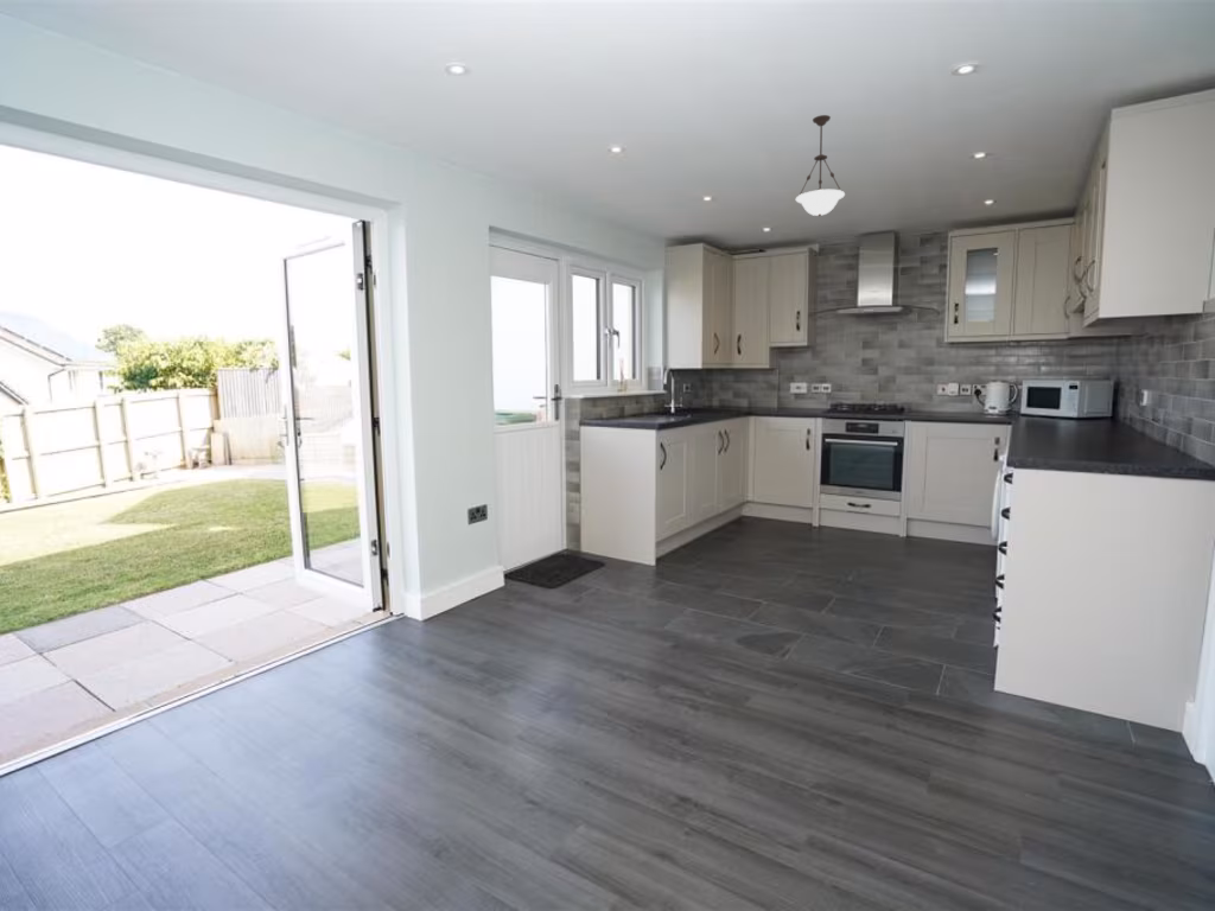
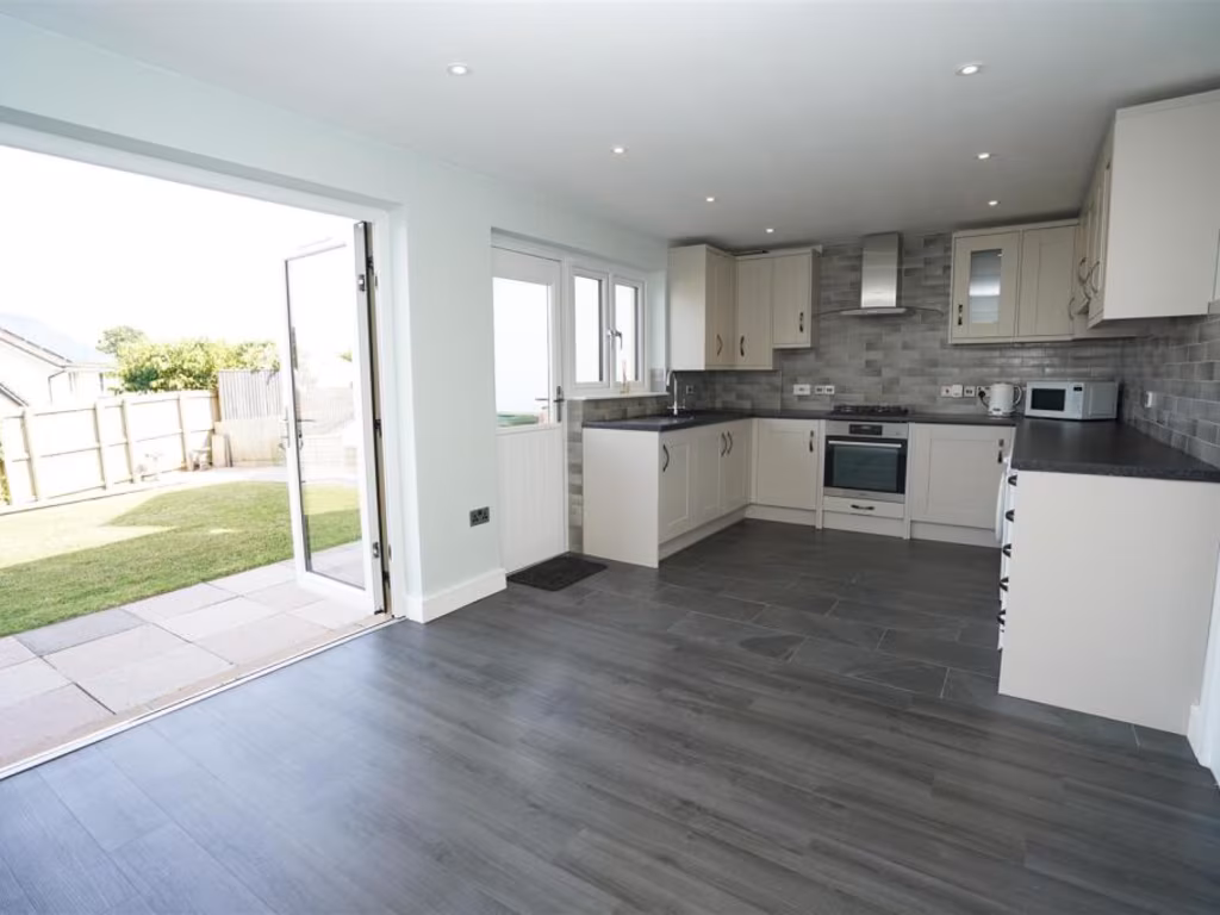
- pendant light [795,114,846,217]
